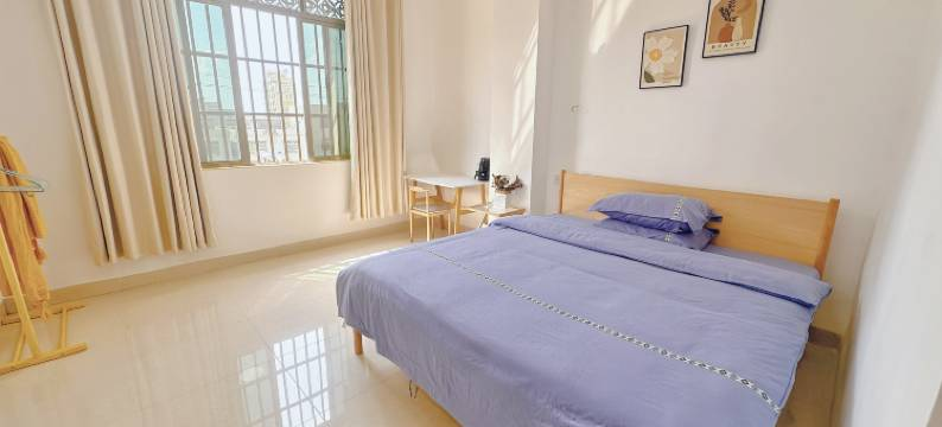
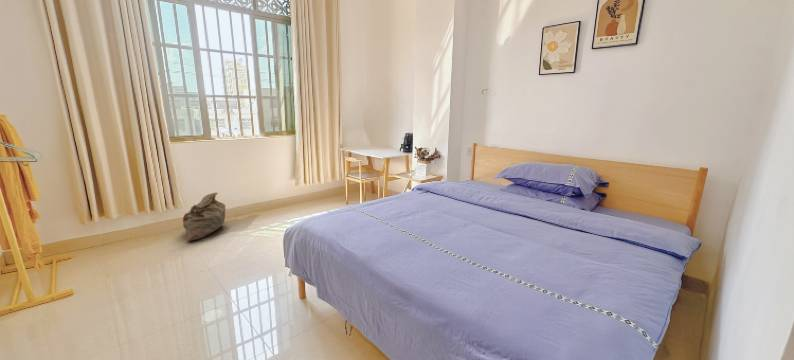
+ bag [182,192,227,242]
